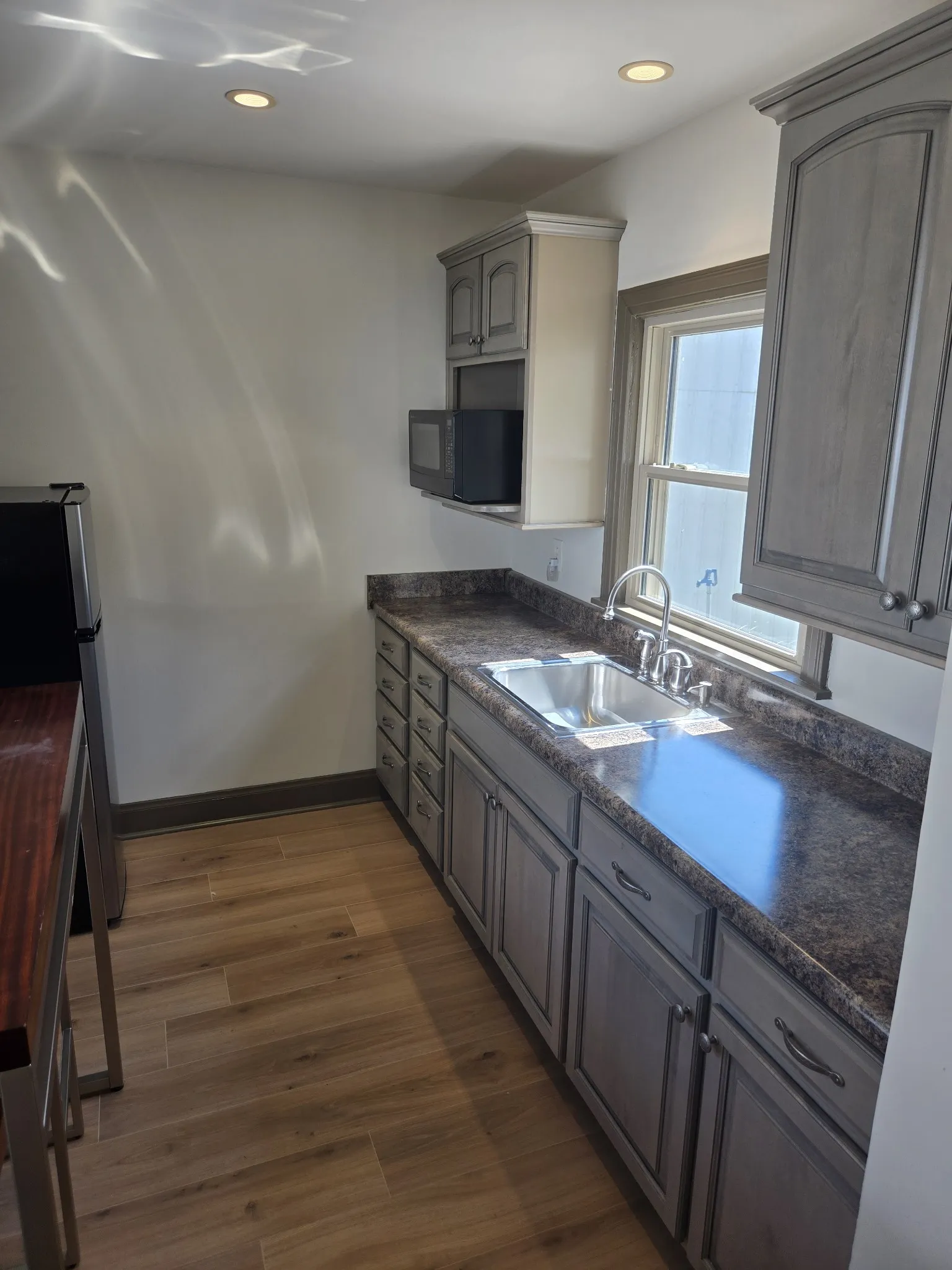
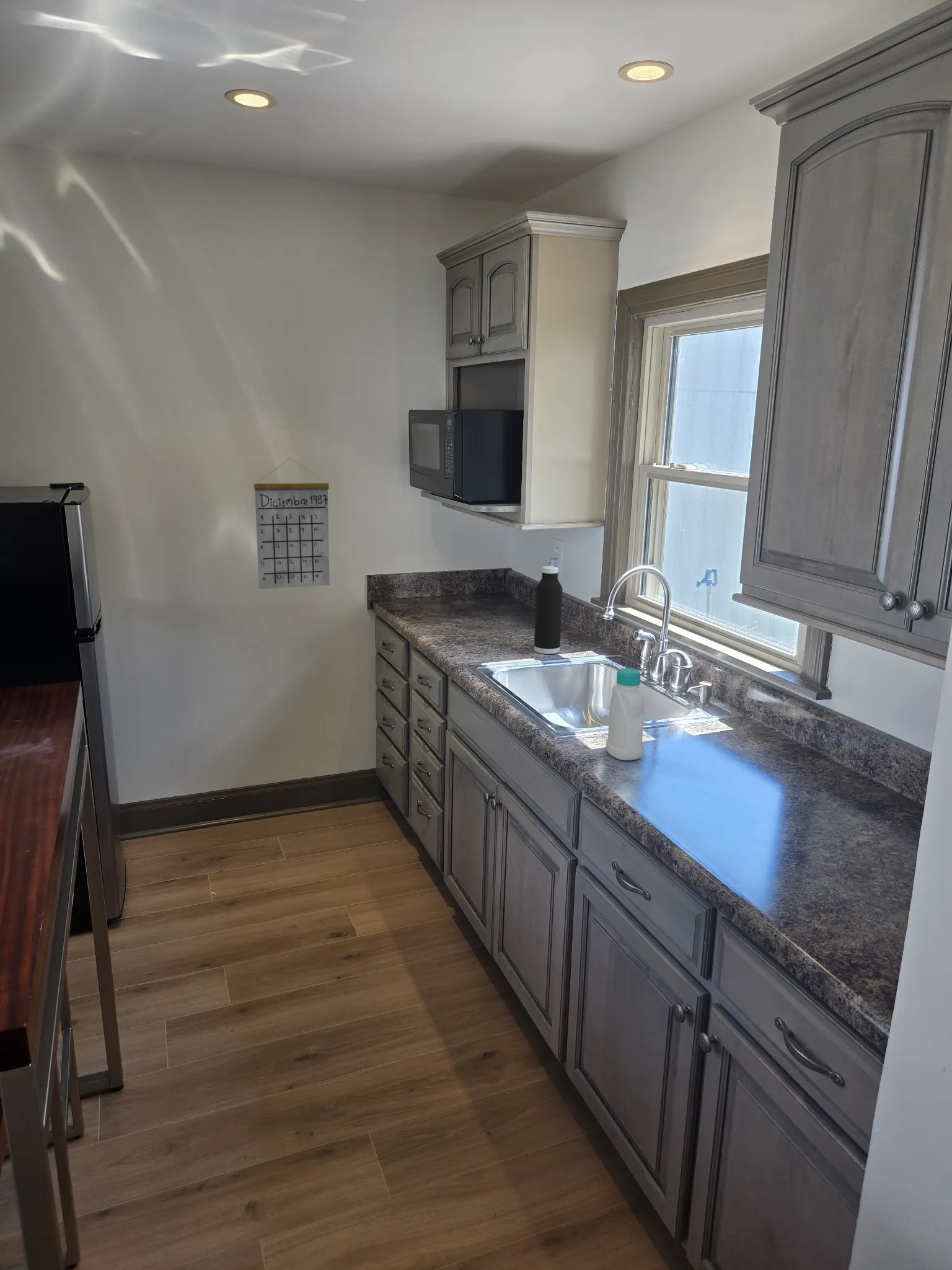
+ calendar [253,458,330,590]
+ bottle [606,668,645,761]
+ water bottle [534,566,563,655]
